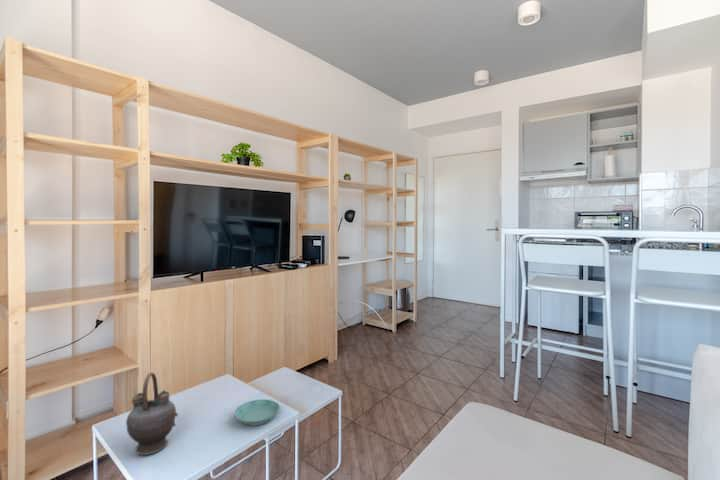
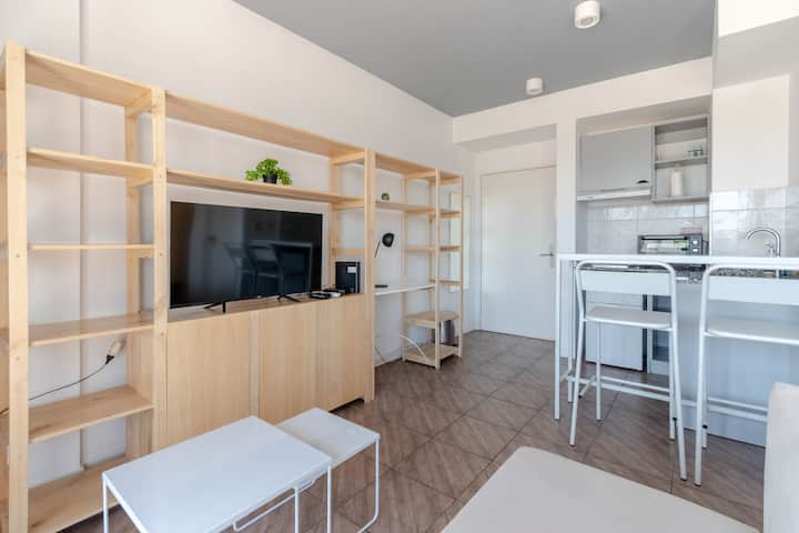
- saucer [233,398,281,427]
- teapot [125,371,179,456]
